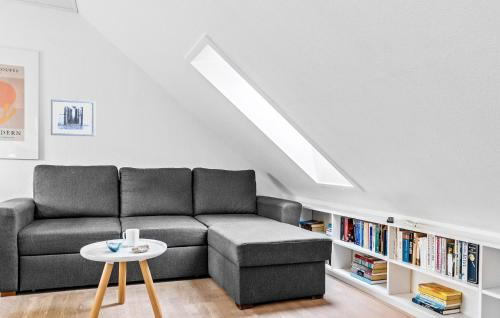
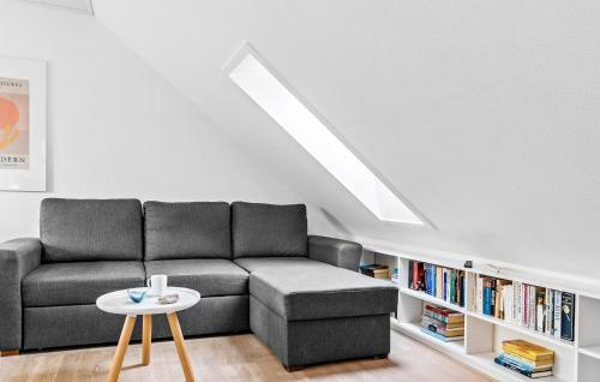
- wall art [50,98,96,137]
